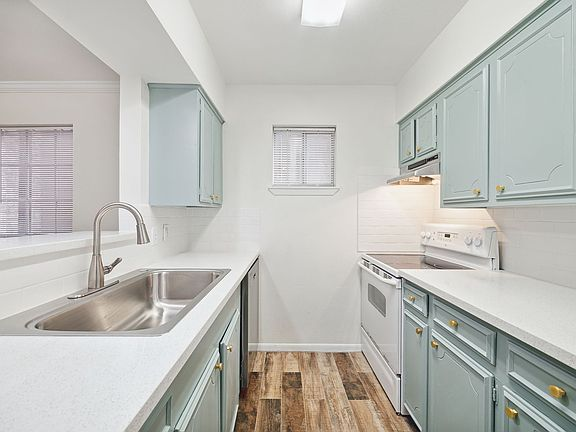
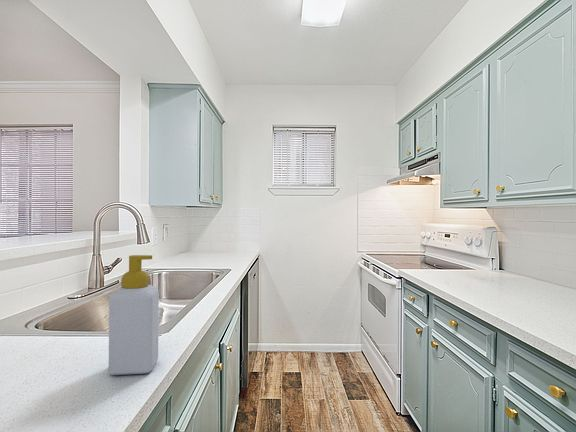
+ soap bottle [108,254,160,376]
